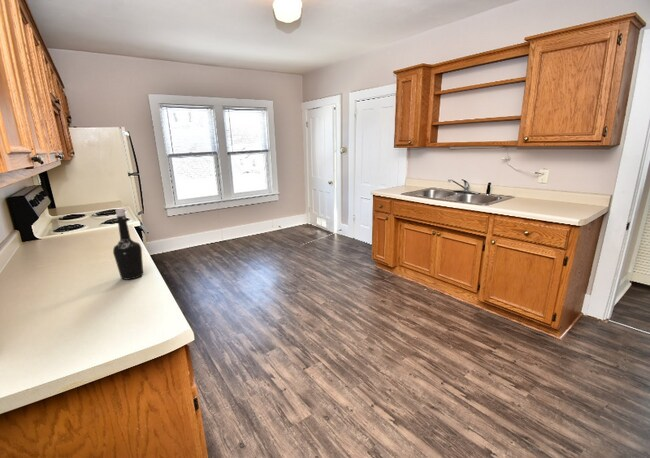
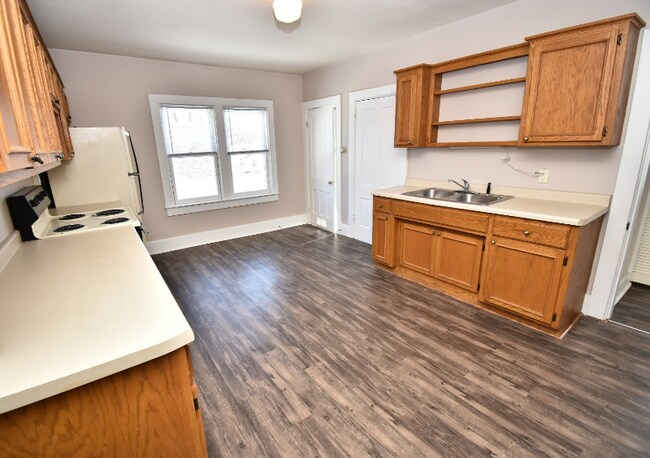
- bottle [112,208,144,281]
